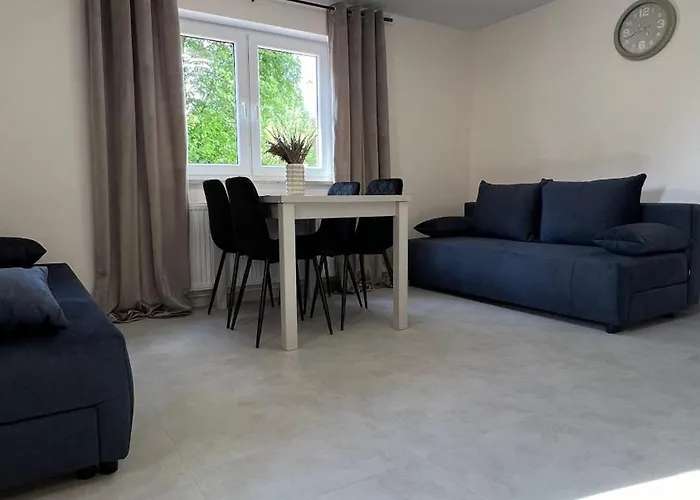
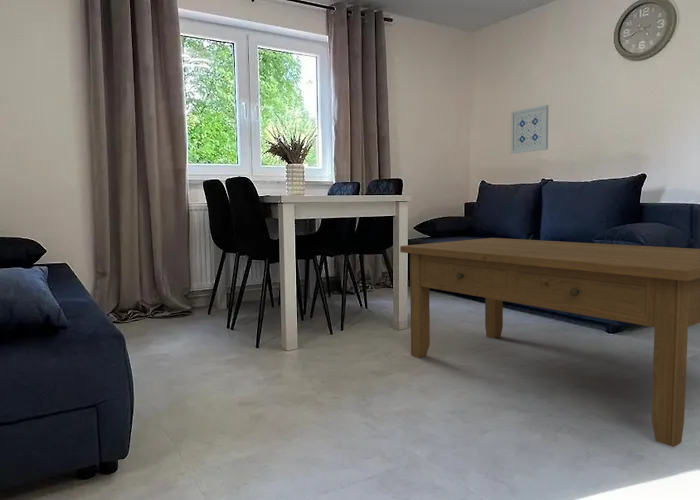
+ coffee table [399,237,700,448]
+ wall art [510,104,550,154]
